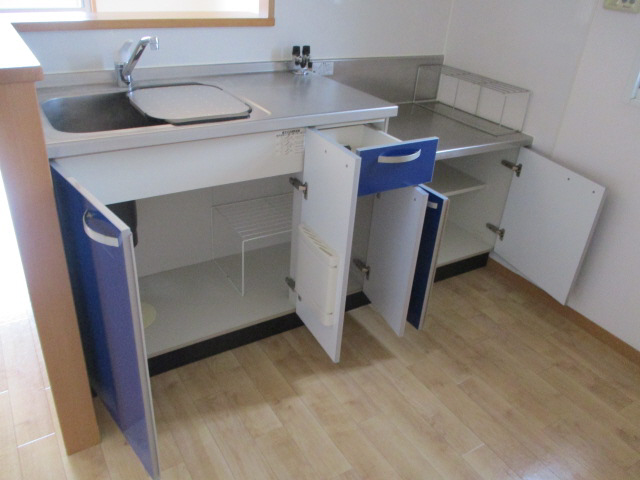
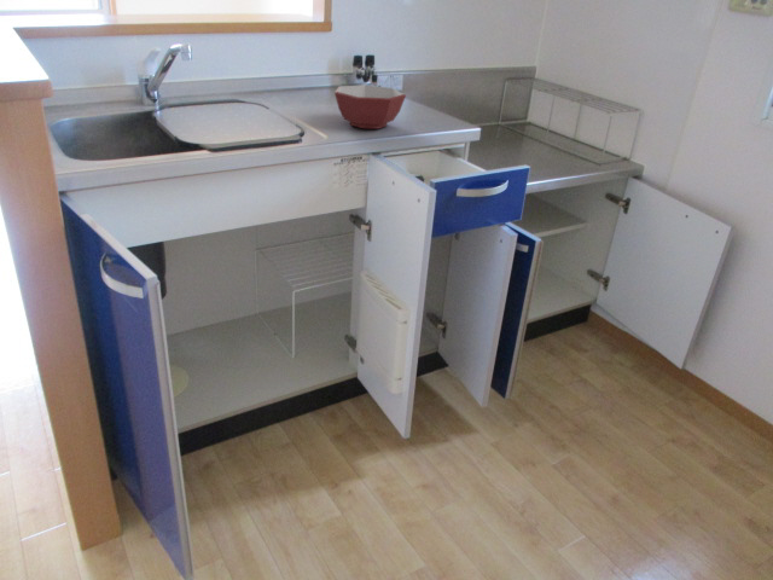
+ bowl [333,83,407,130]
